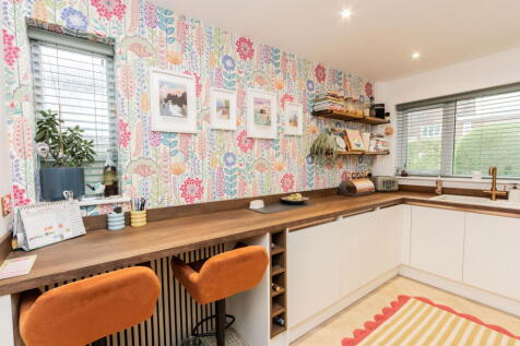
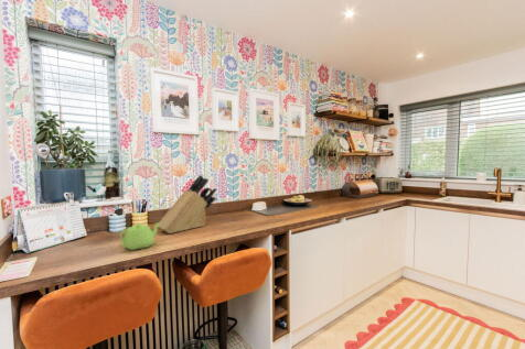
+ knife block [158,174,217,235]
+ teapot [119,221,160,251]
